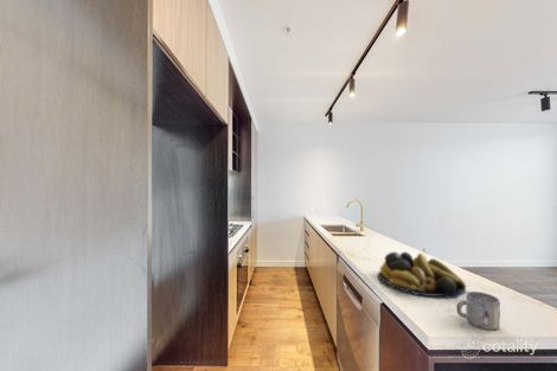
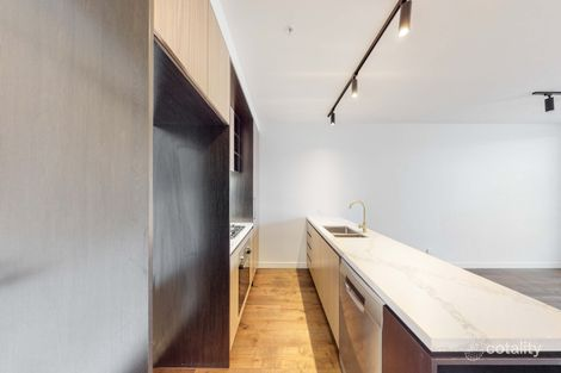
- mug [455,290,501,331]
- fruit bowl [376,251,467,300]
